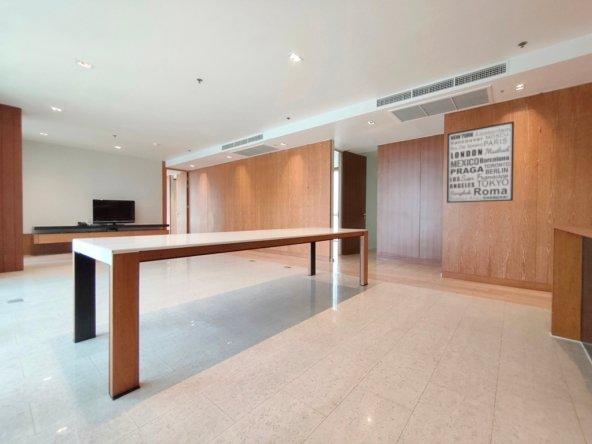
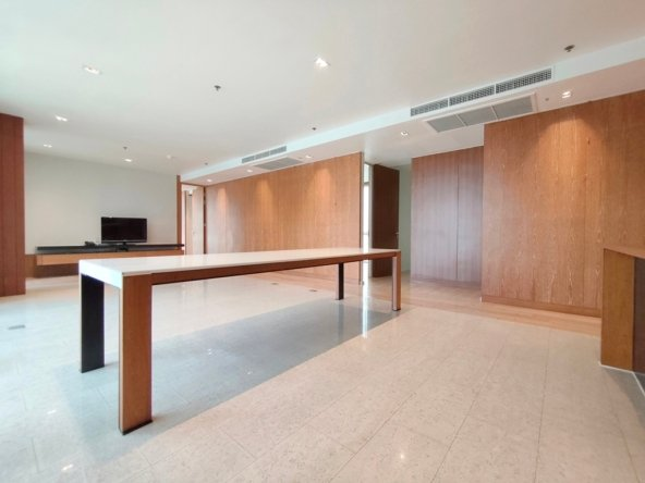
- wall art [446,120,515,204]
